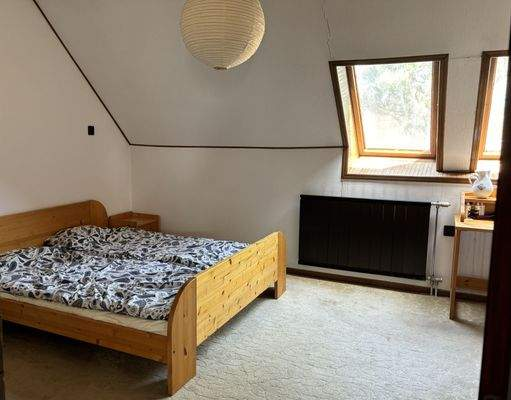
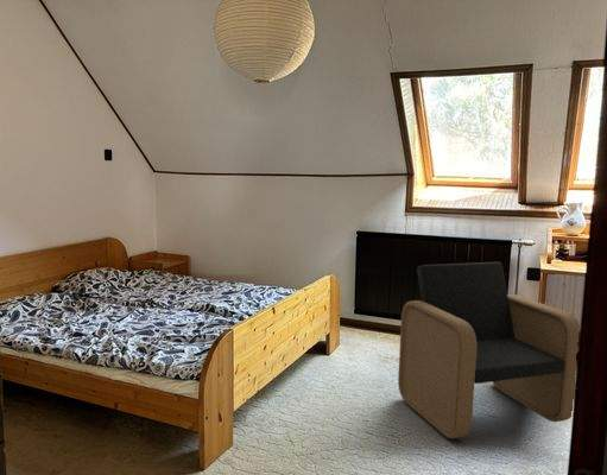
+ armchair [397,261,581,441]
